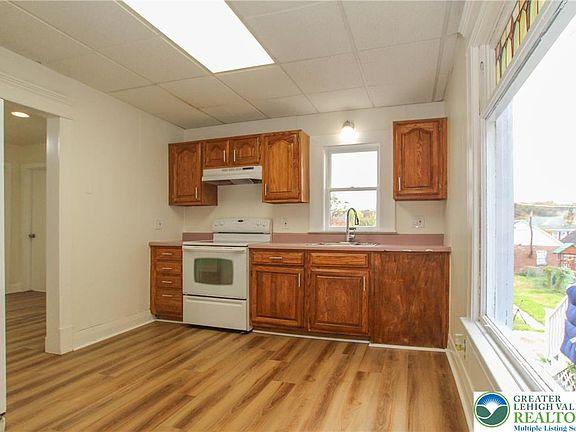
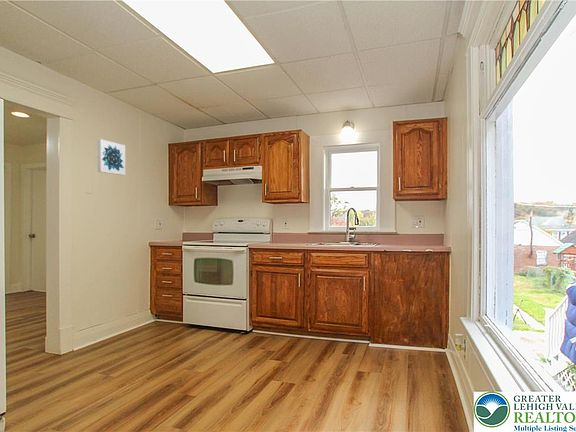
+ wall art [97,138,126,176]
